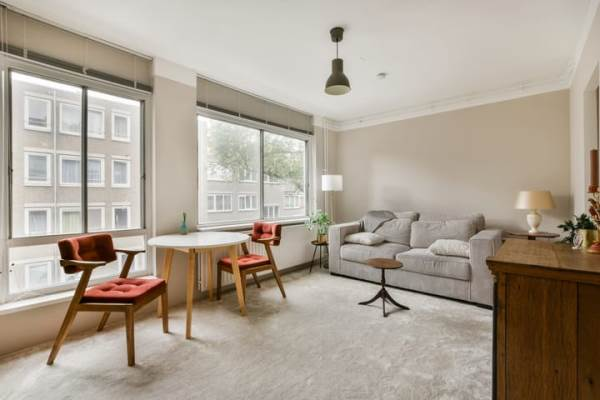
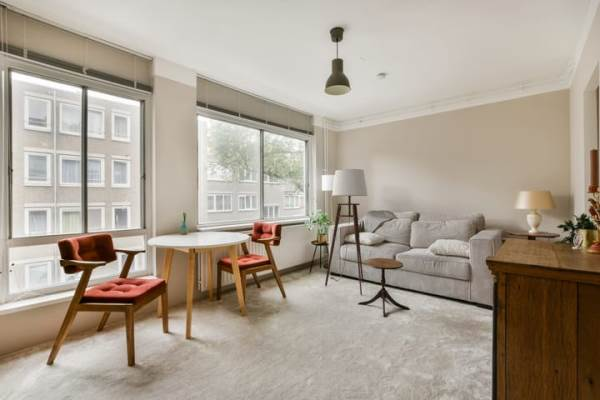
+ floor lamp [324,168,369,296]
